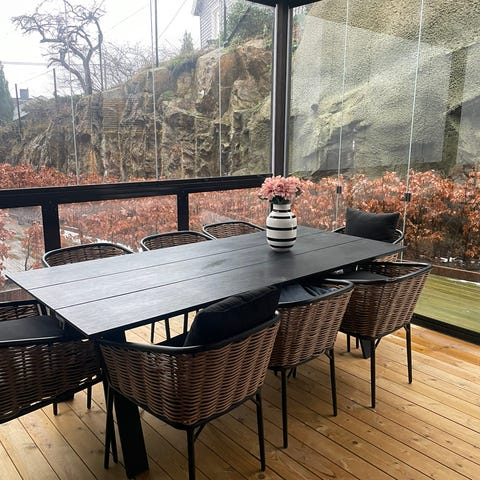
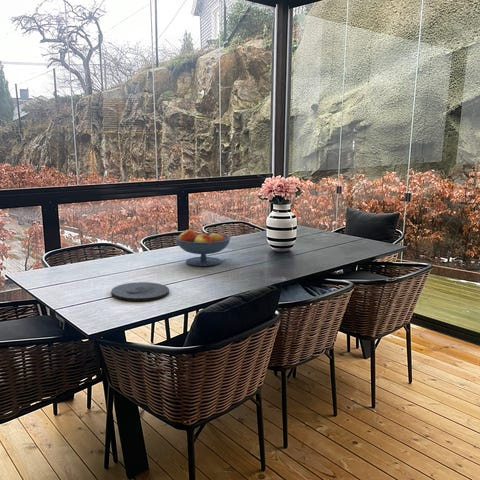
+ fruit bowl [175,228,232,267]
+ plate [110,281,170,302]
